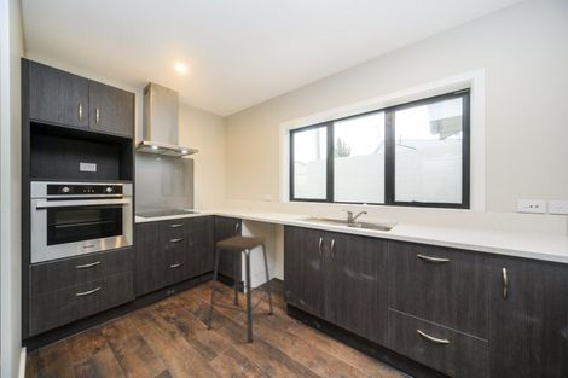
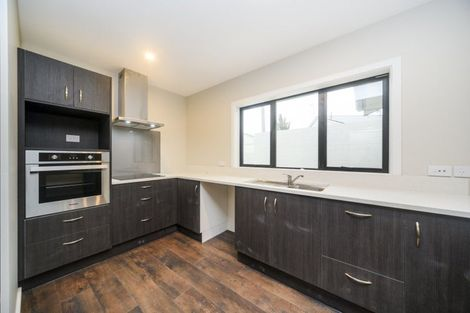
- bar stool [207,234,274,344]
